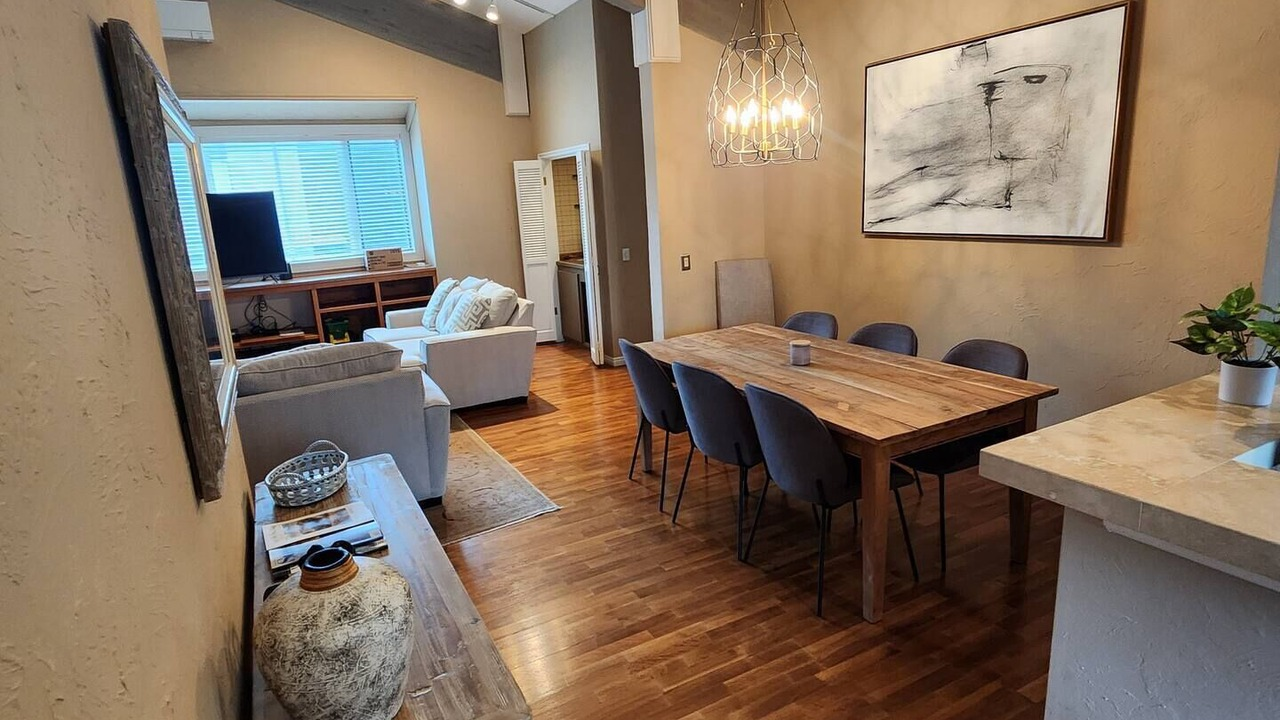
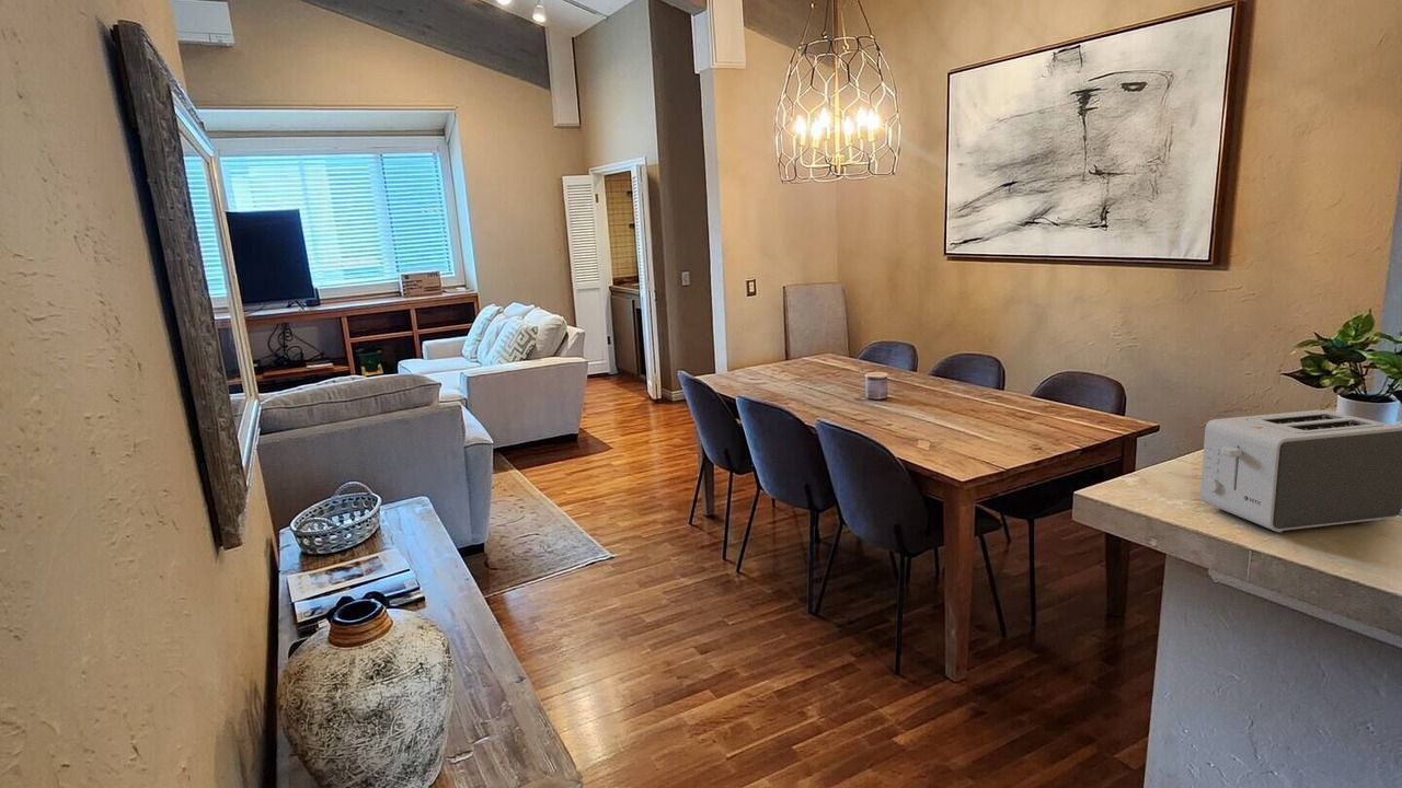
+ toaster [1199,409,1402,533]
